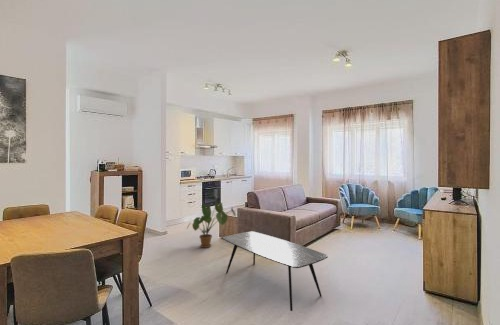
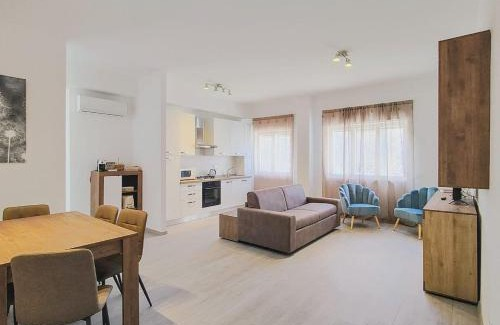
- coffee table [222,231,329,312]
- house plant [186,202,237,249]
